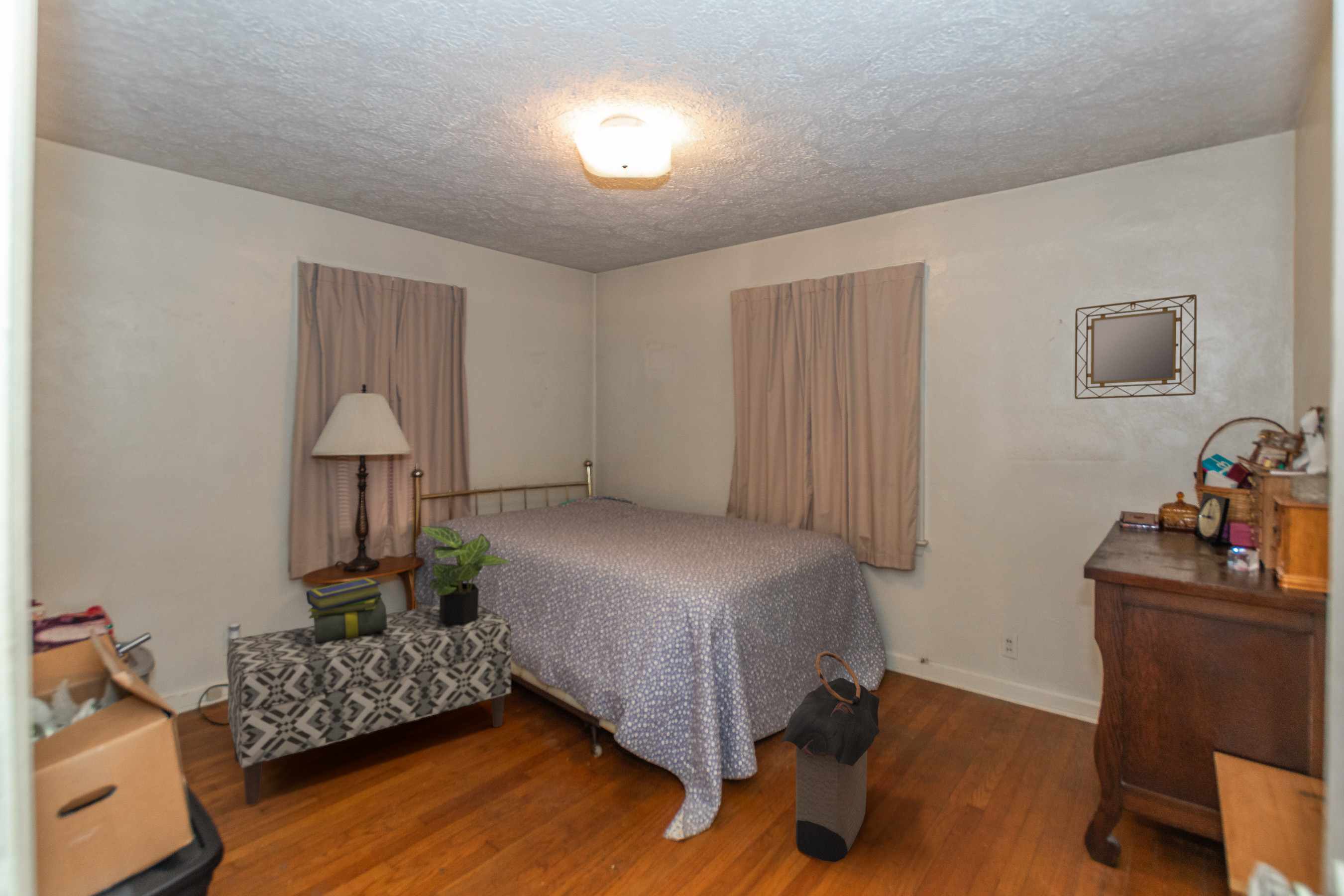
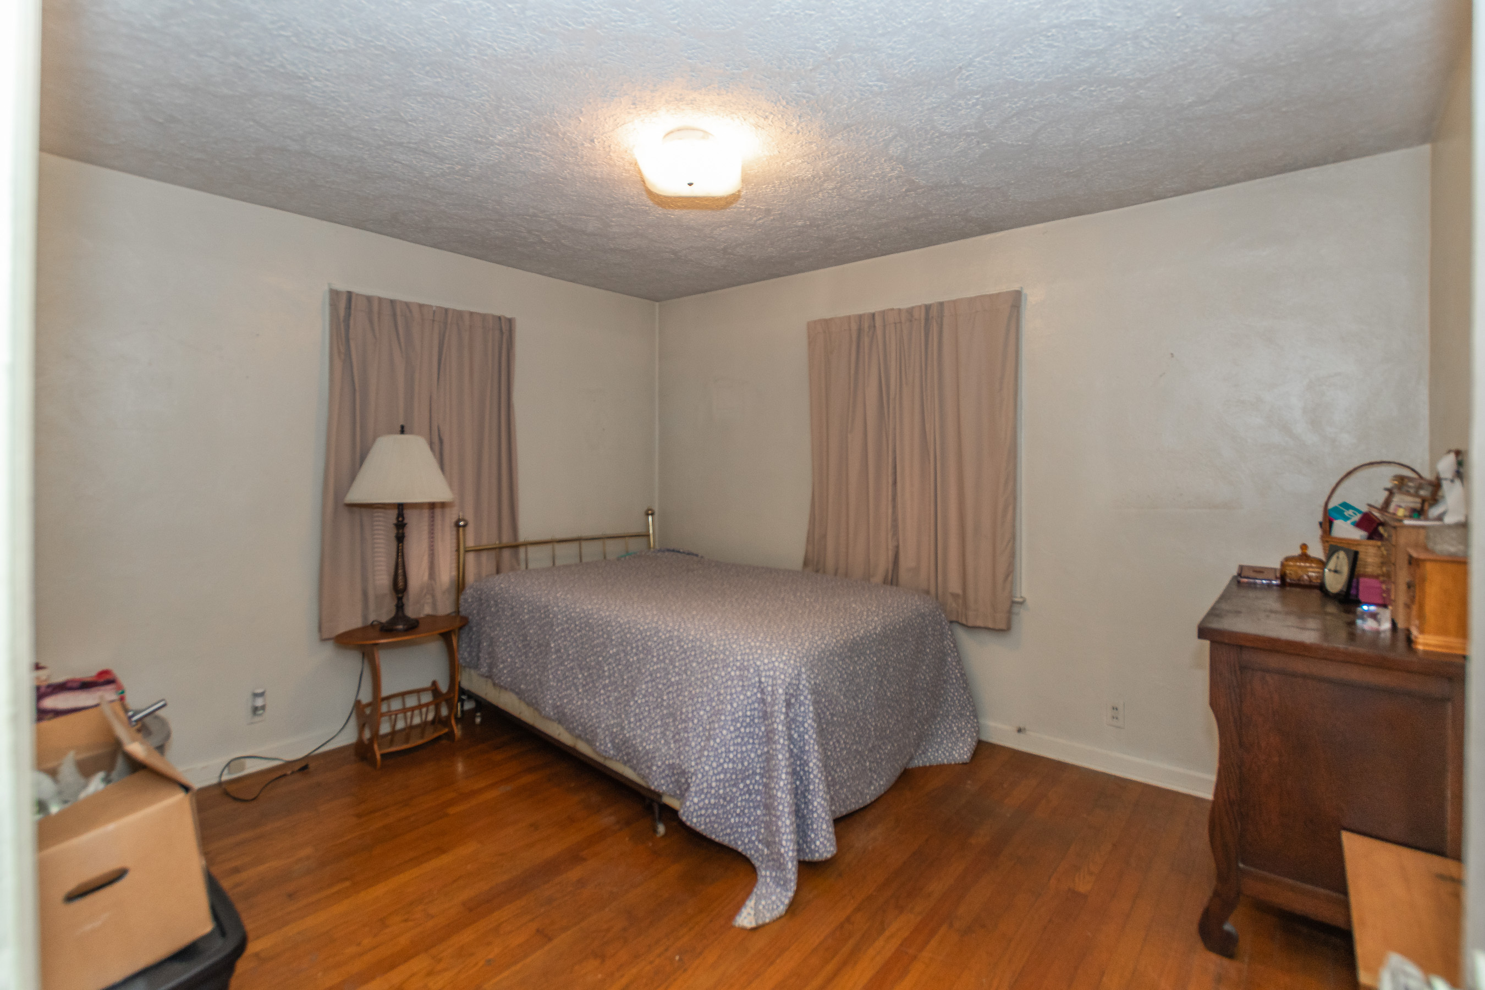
- stack of books [306,577,387,643]
- laundry hamper [780,651,880,862]
- bench [226,604,512,805]
- potted plant [418,525,513,625]
- home mirror [1074,294,1197,400]
